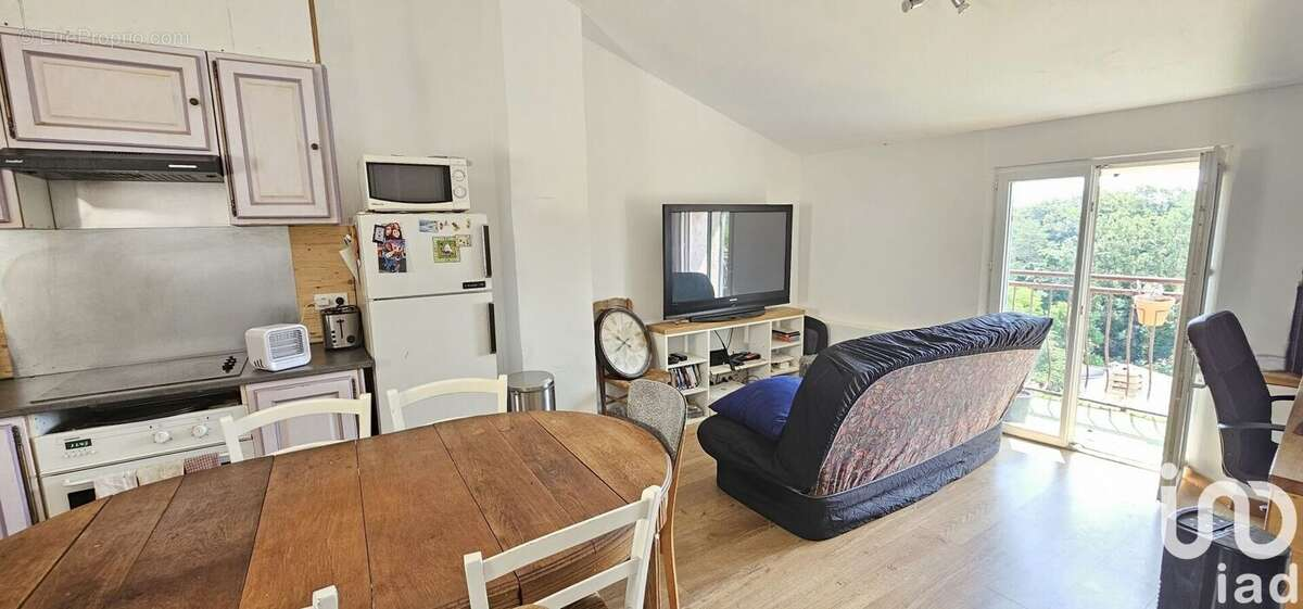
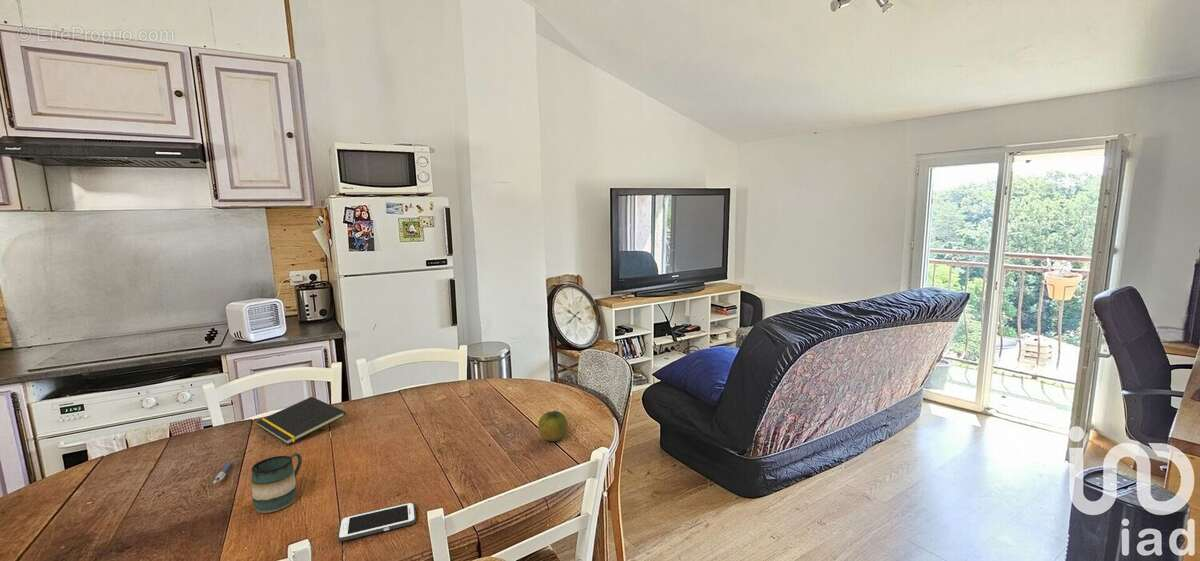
+ mug [250,452,303,514]
+ fruit [537,410,569,442]
+ cell phone [336,501,417,542]
+ notepad [256,396,347,446]
+ pen [212,461,232,485]
